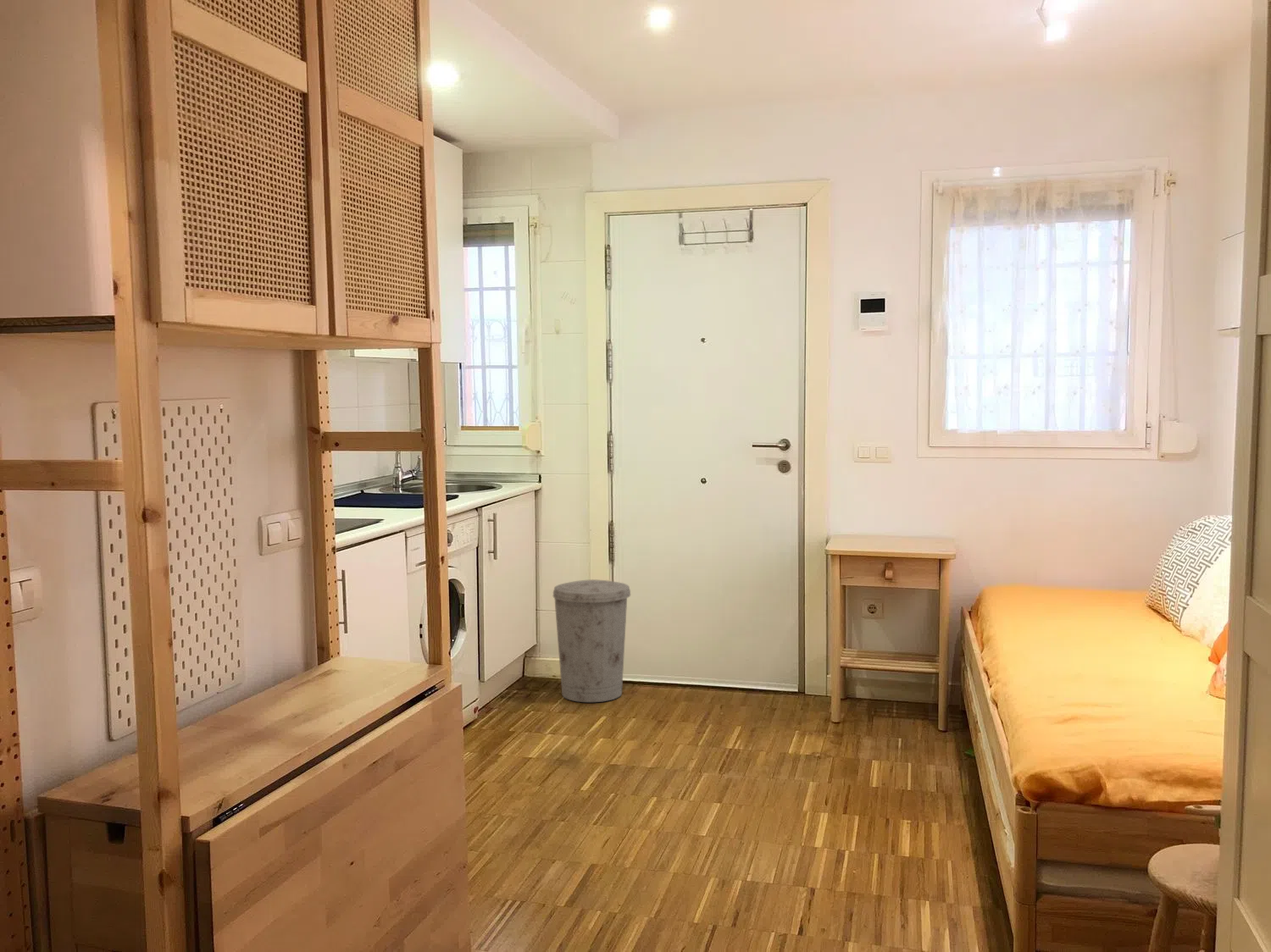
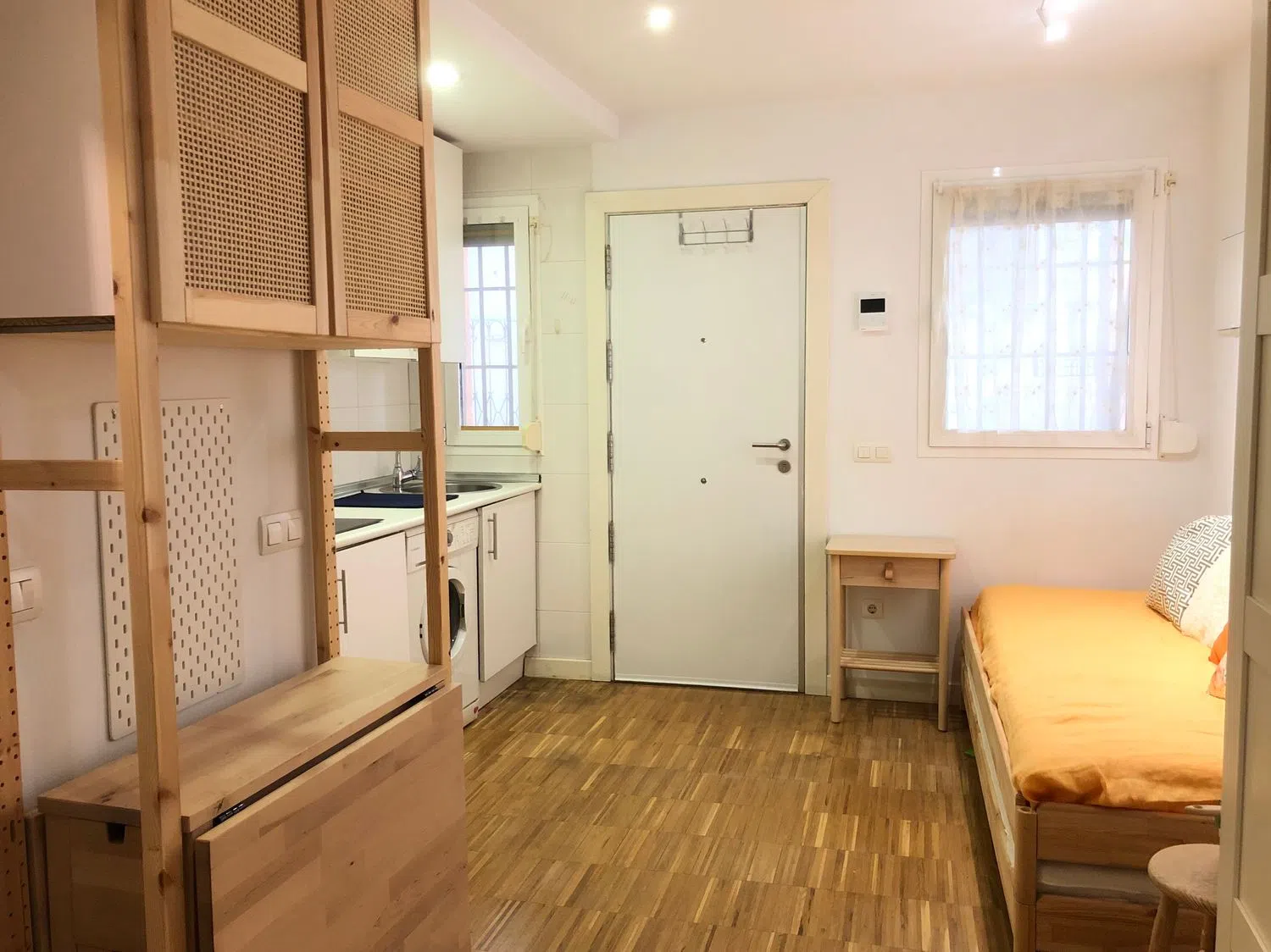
- trash can [552,578,631,703]
